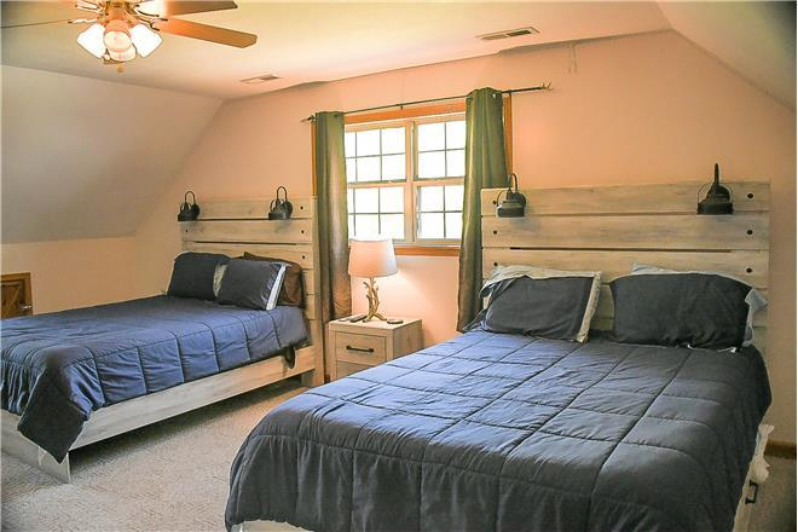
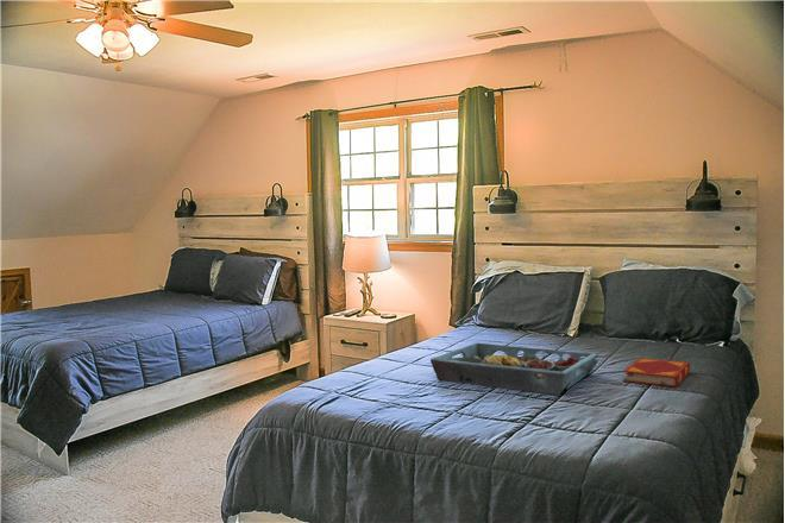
+ serving tray [429,342,599,396]
+ hardback book [622,357,691,389]
